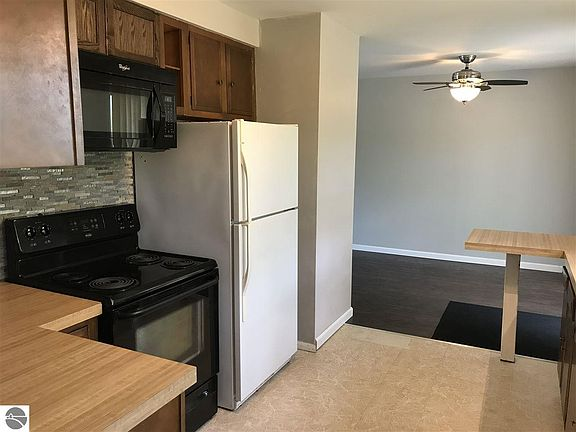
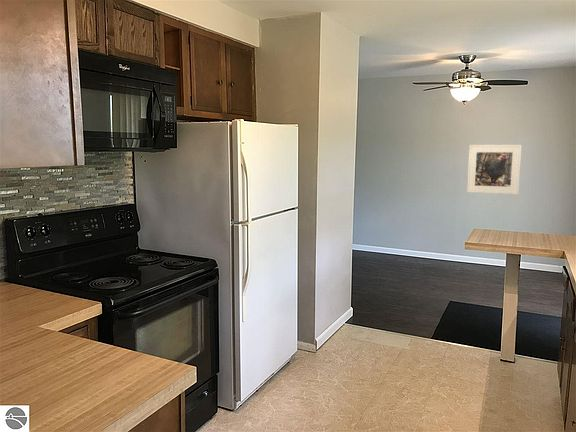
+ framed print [466,144,522,195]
